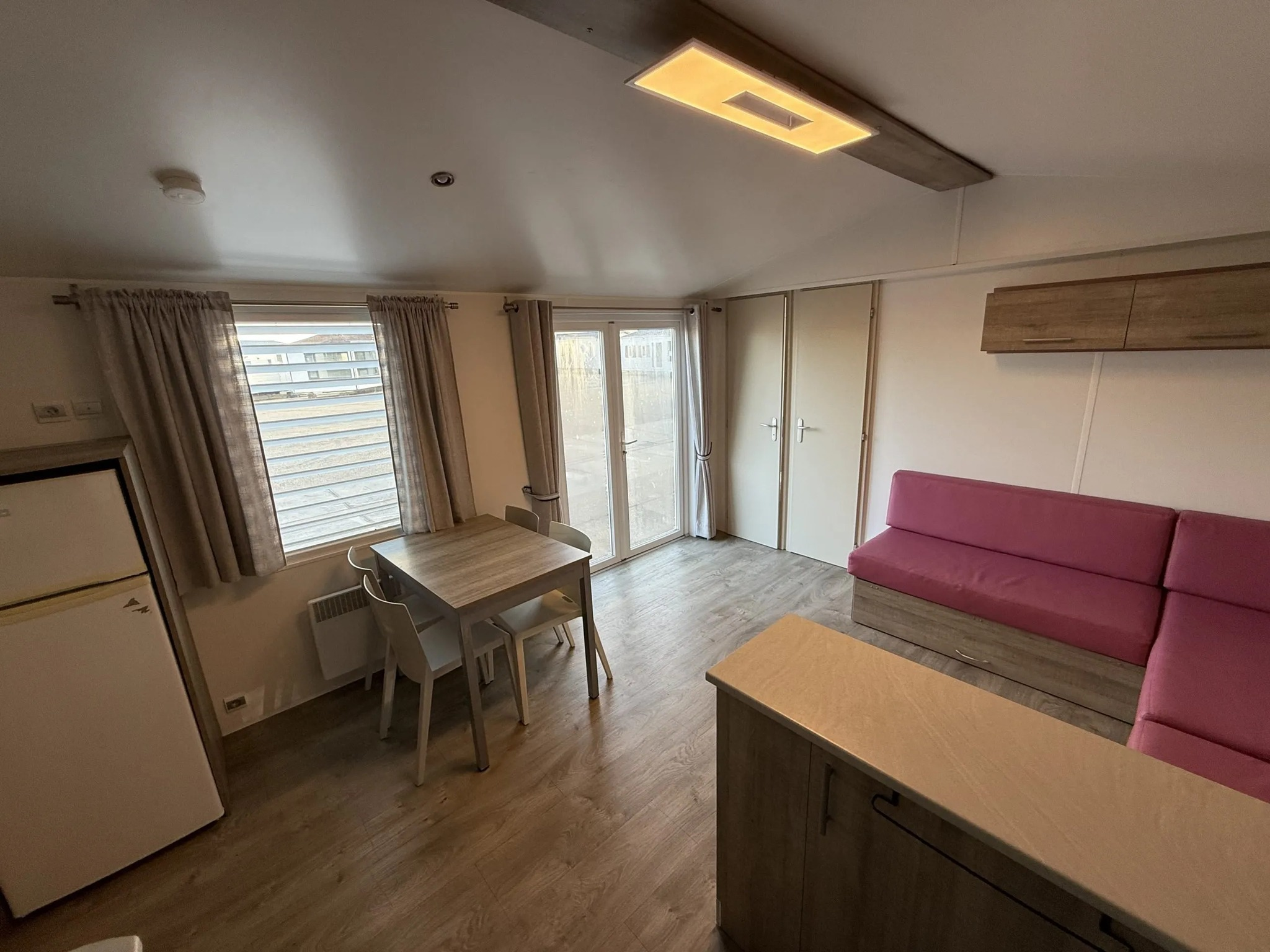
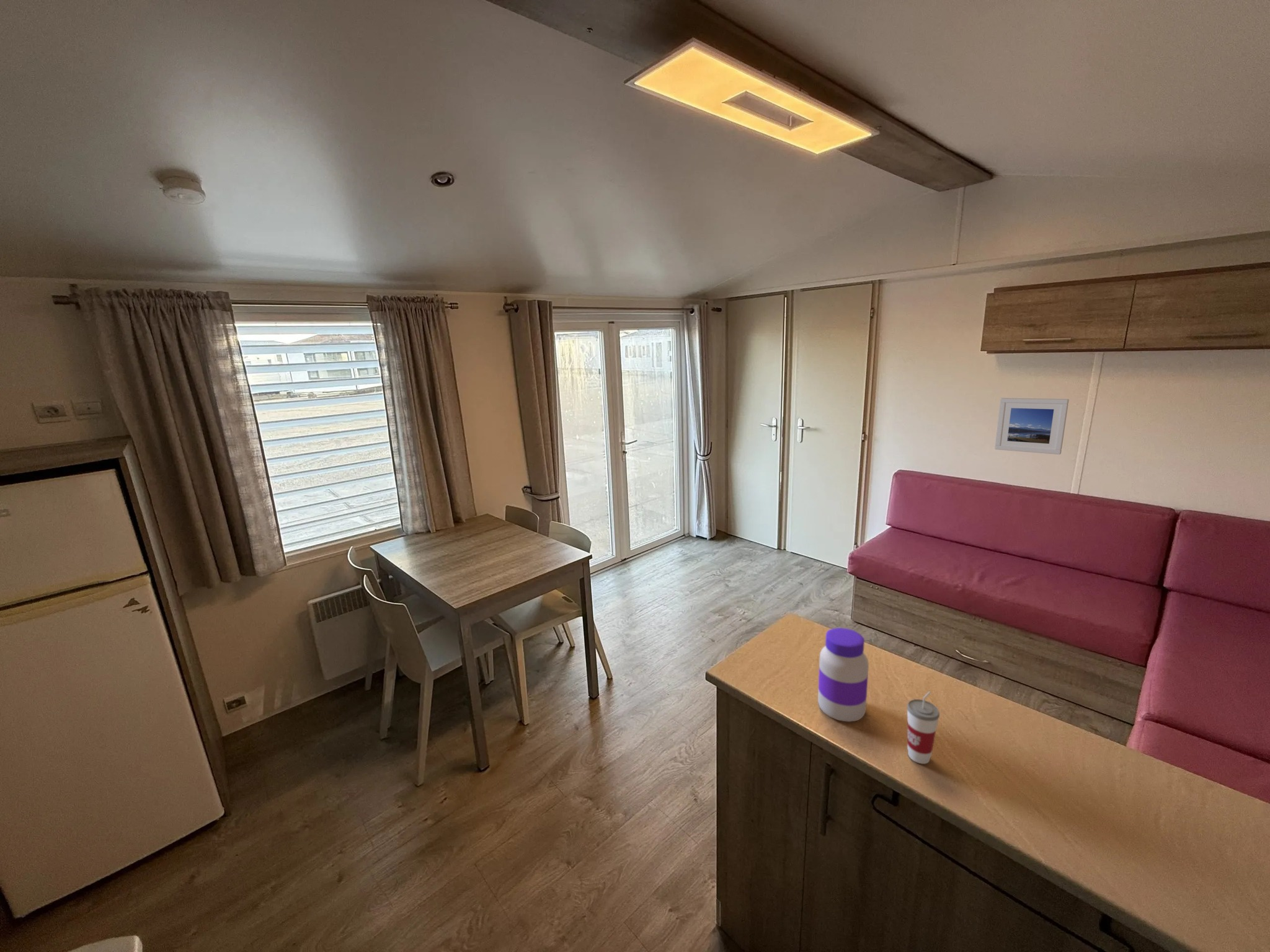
+ jar [817,627,869,723]
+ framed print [994,397,1069,455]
+ cup [907,690,940,764]
